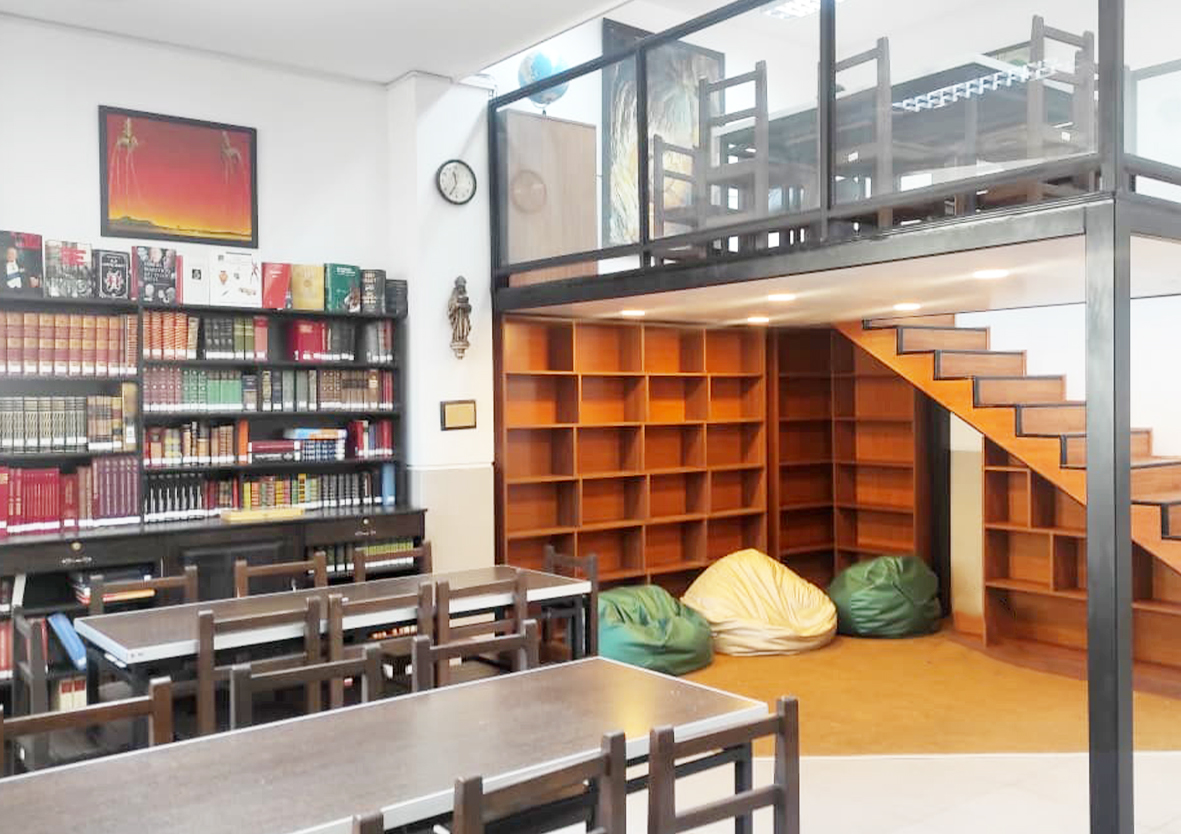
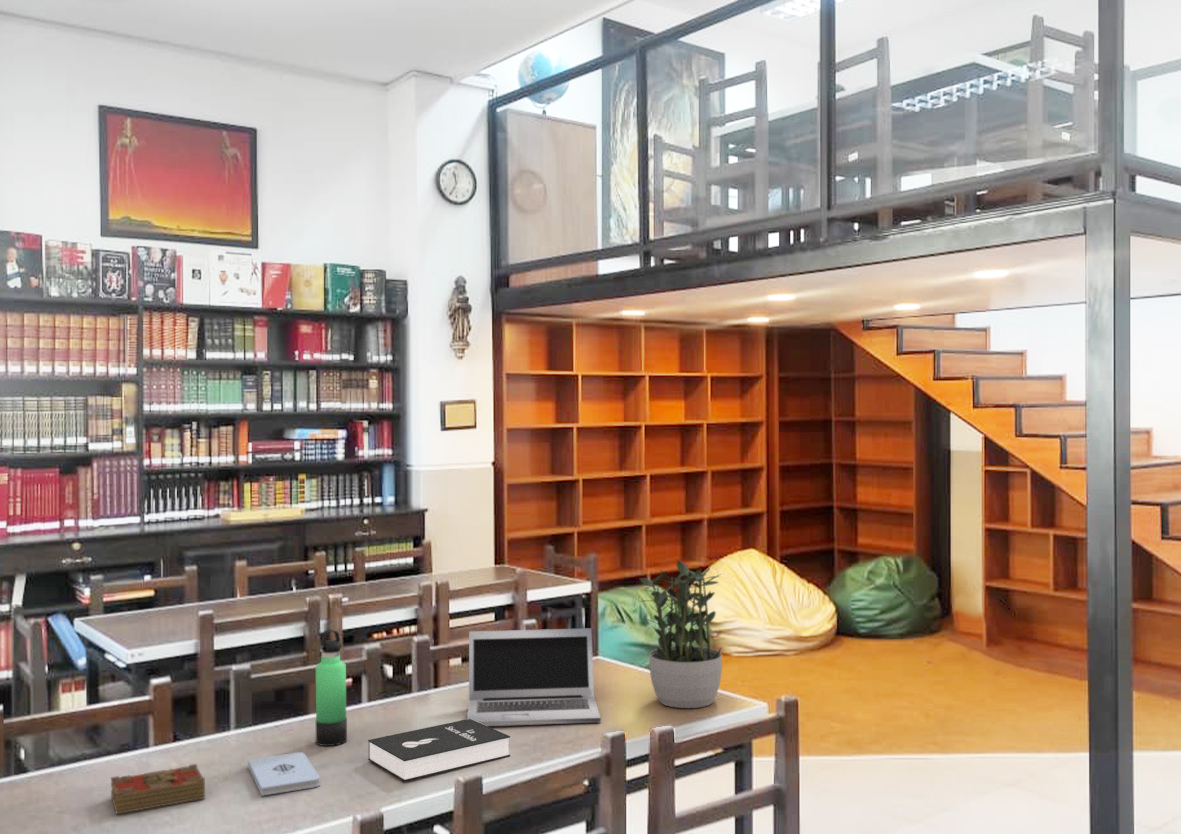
+ potted plant [638,559,723,709]
+ book [109,763,206,815]
+ laptop [466,627,602,727]
+ notepad [247,751,321,797]
+ booklet [367,719,511,782]
+ thermos bottle [315,629,348,747]
